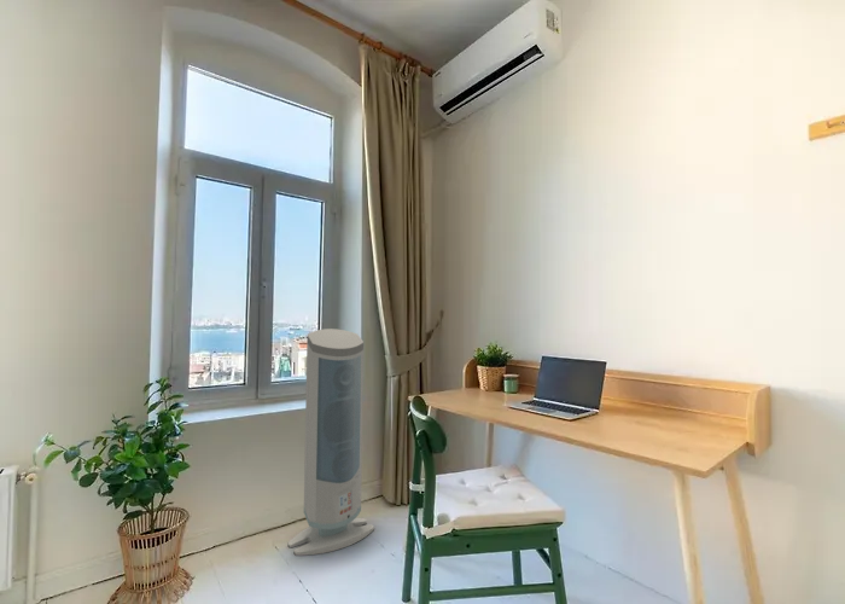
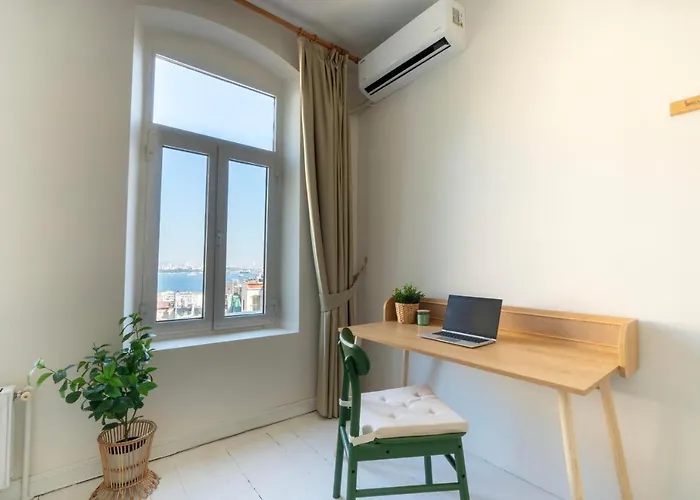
- air purifier [286,327,375,557]
